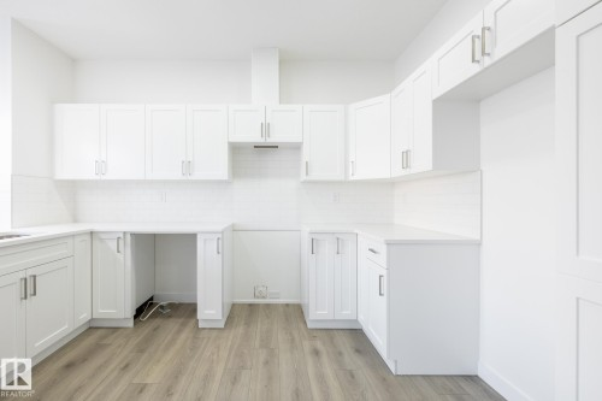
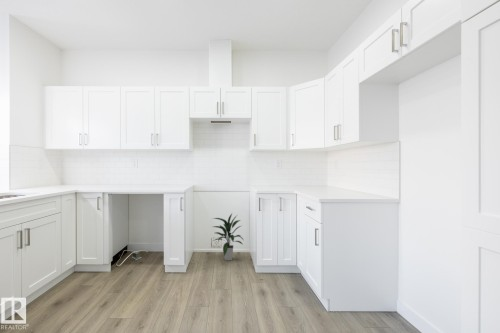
+ indoor plant [211,213,244,261]
